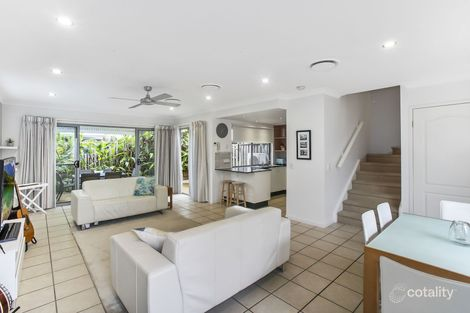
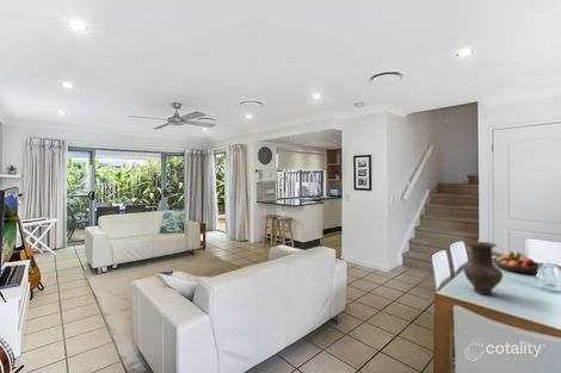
+ fruit bowl [492,249,542,275]
+ vase [462,241,504,296]
